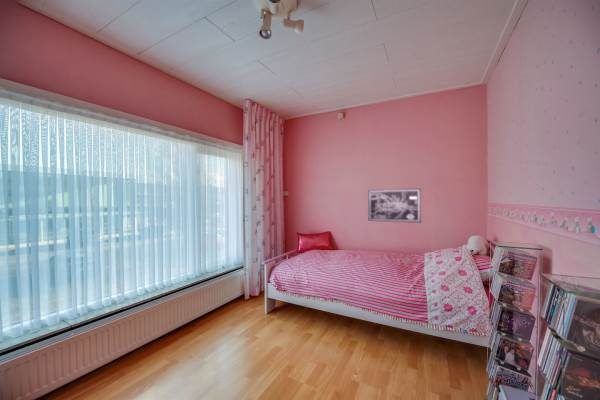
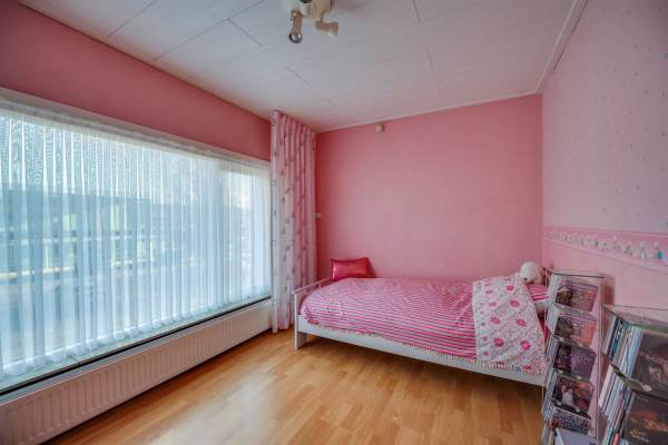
- wall art [367,187,422,224]
